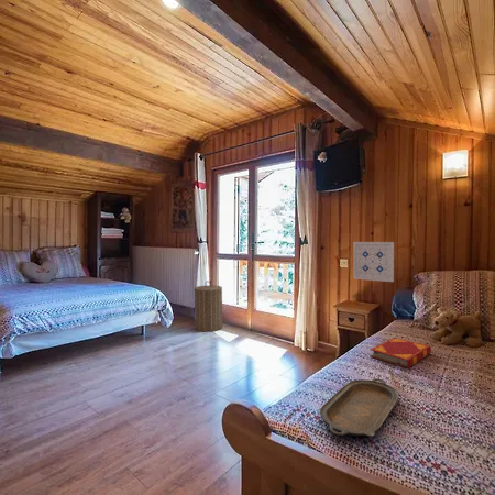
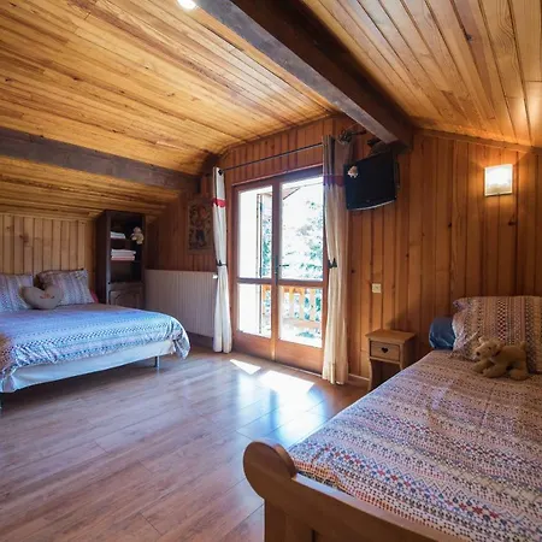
- laundry hamper [193,280,223,333]
- hardback book [370,337,432,370]
- wall art [352,241,395,283]
- serving tray [319,377,400,438]
